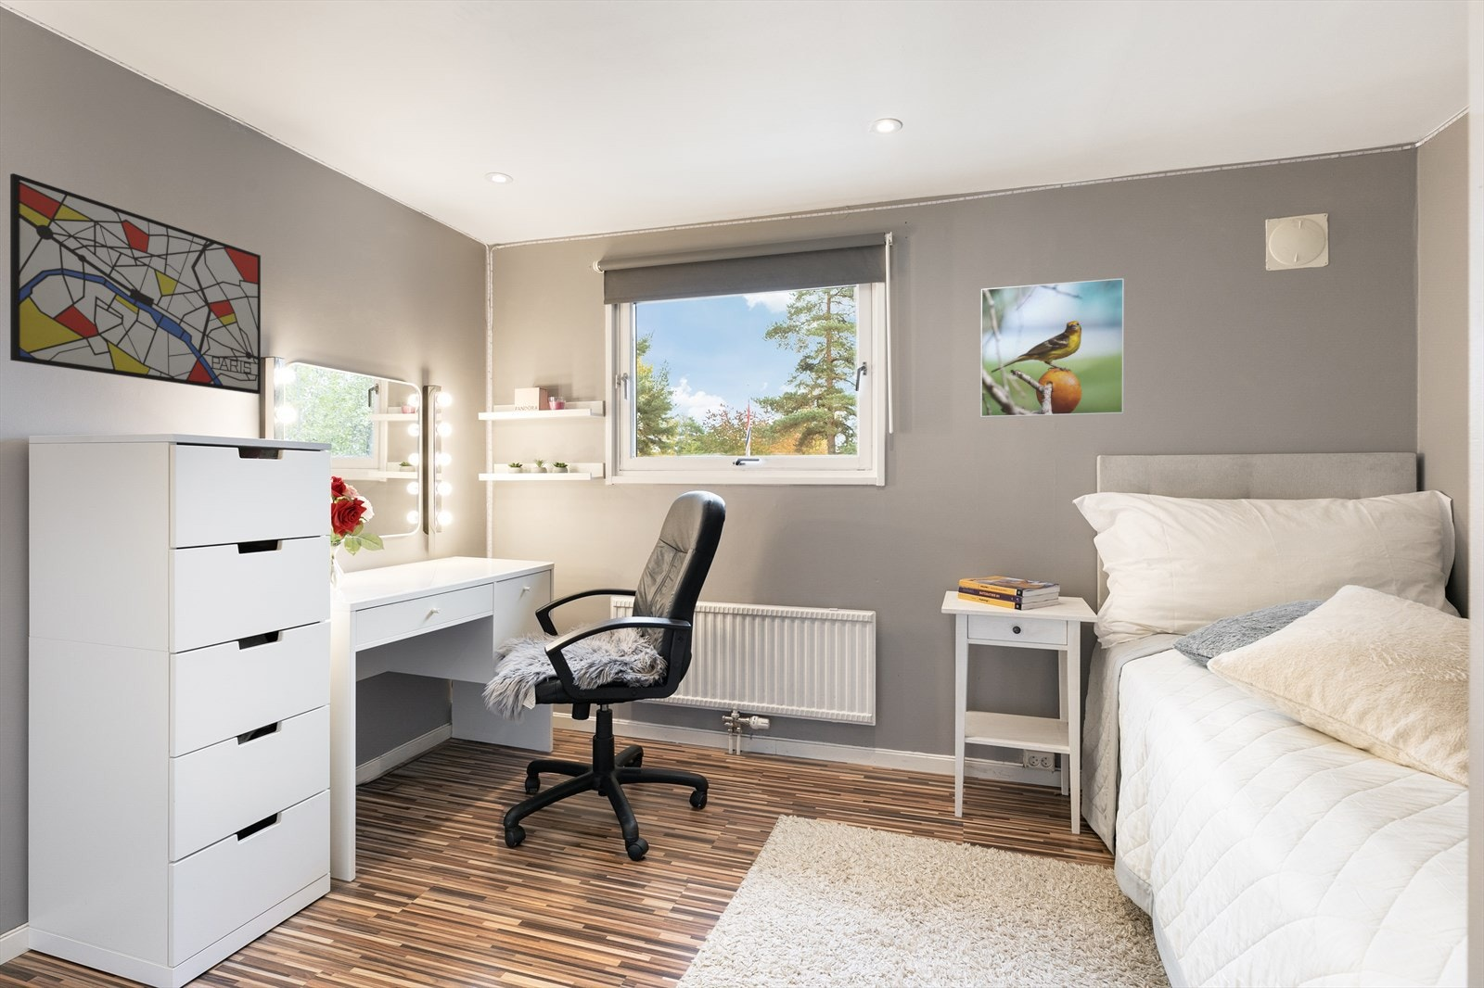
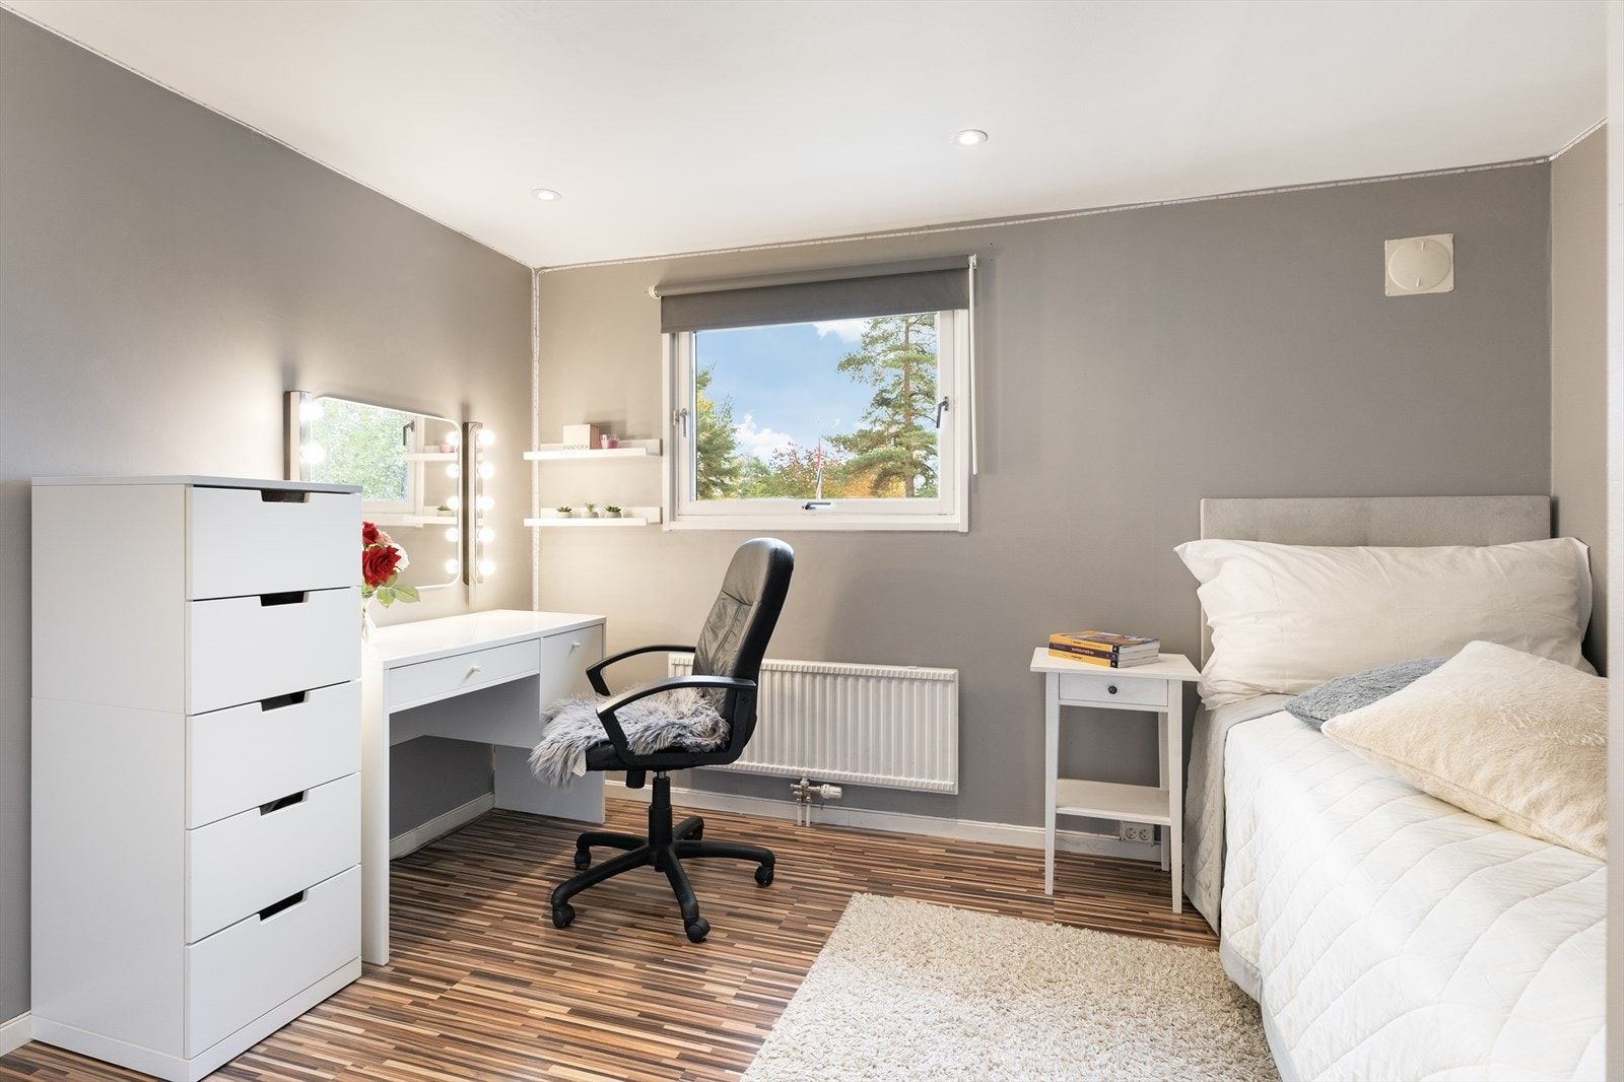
- wall art [9,172,261,395]
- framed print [980,277,1125,419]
